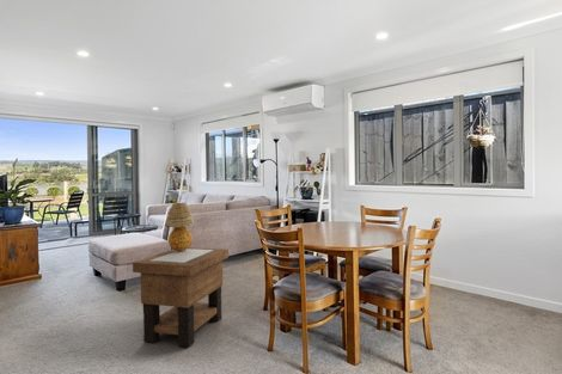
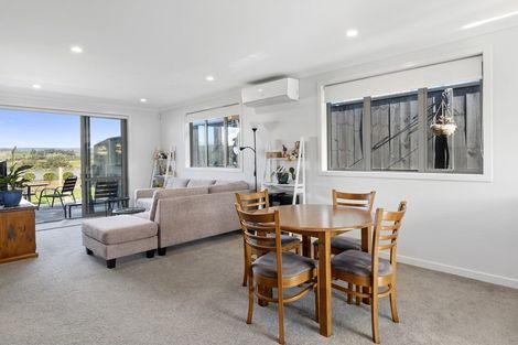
- side table [132,246,230,349]
- table lamp [164,202,196,251]
